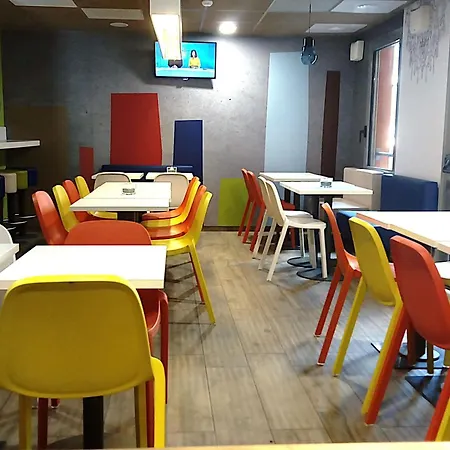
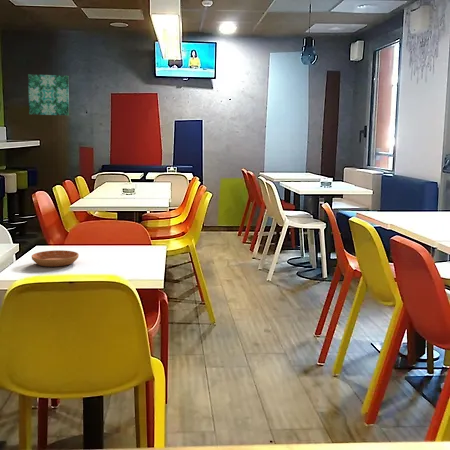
+ saucer [31,249,80,268]
+ wall art [27,73,70,117]
